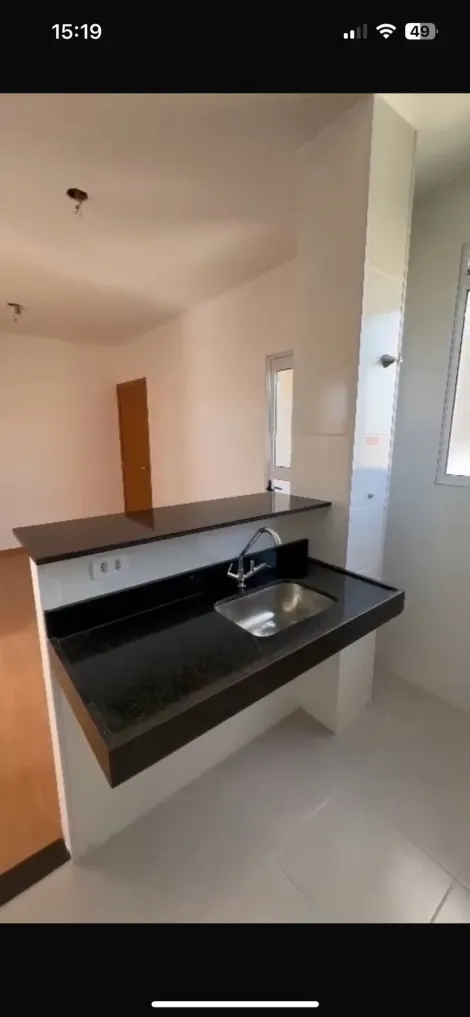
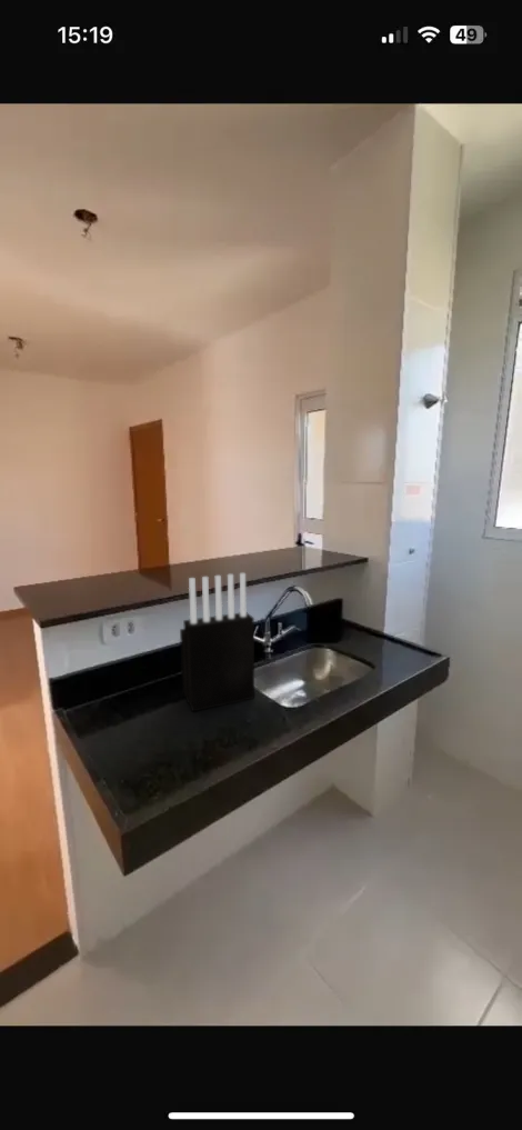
+ knife block [179,572,255,713]
